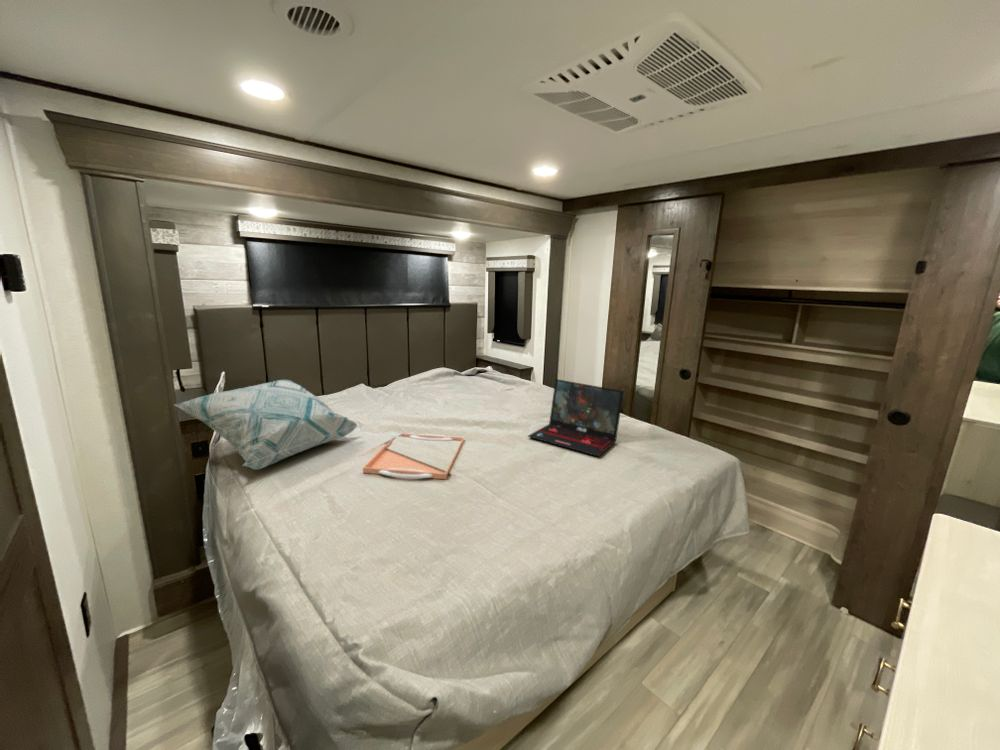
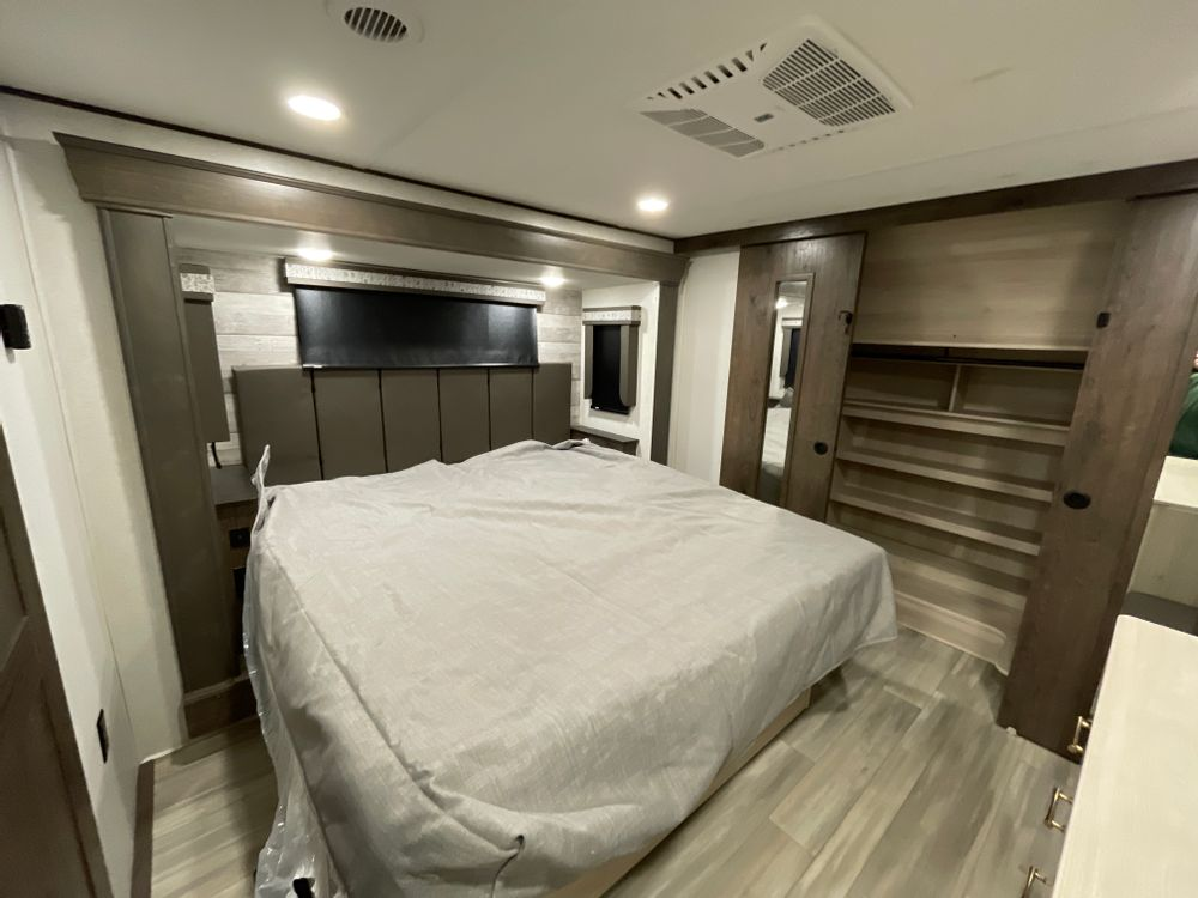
- serving tray [362,432,465,480]
- laptop [527,378,625,458]
- decorative pillow [173,379,359,471]
